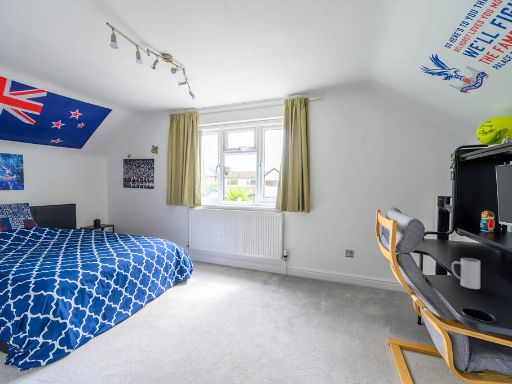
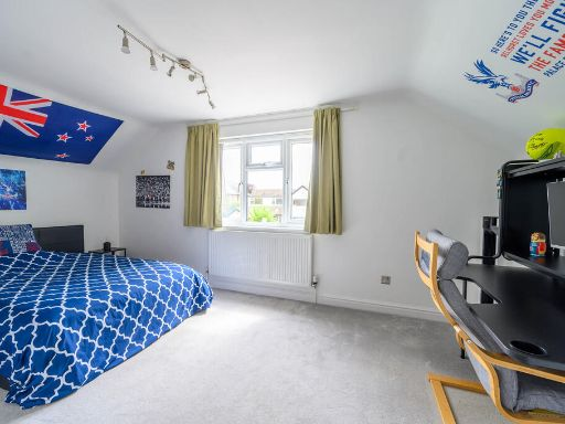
- mug [451,257,481,290]
